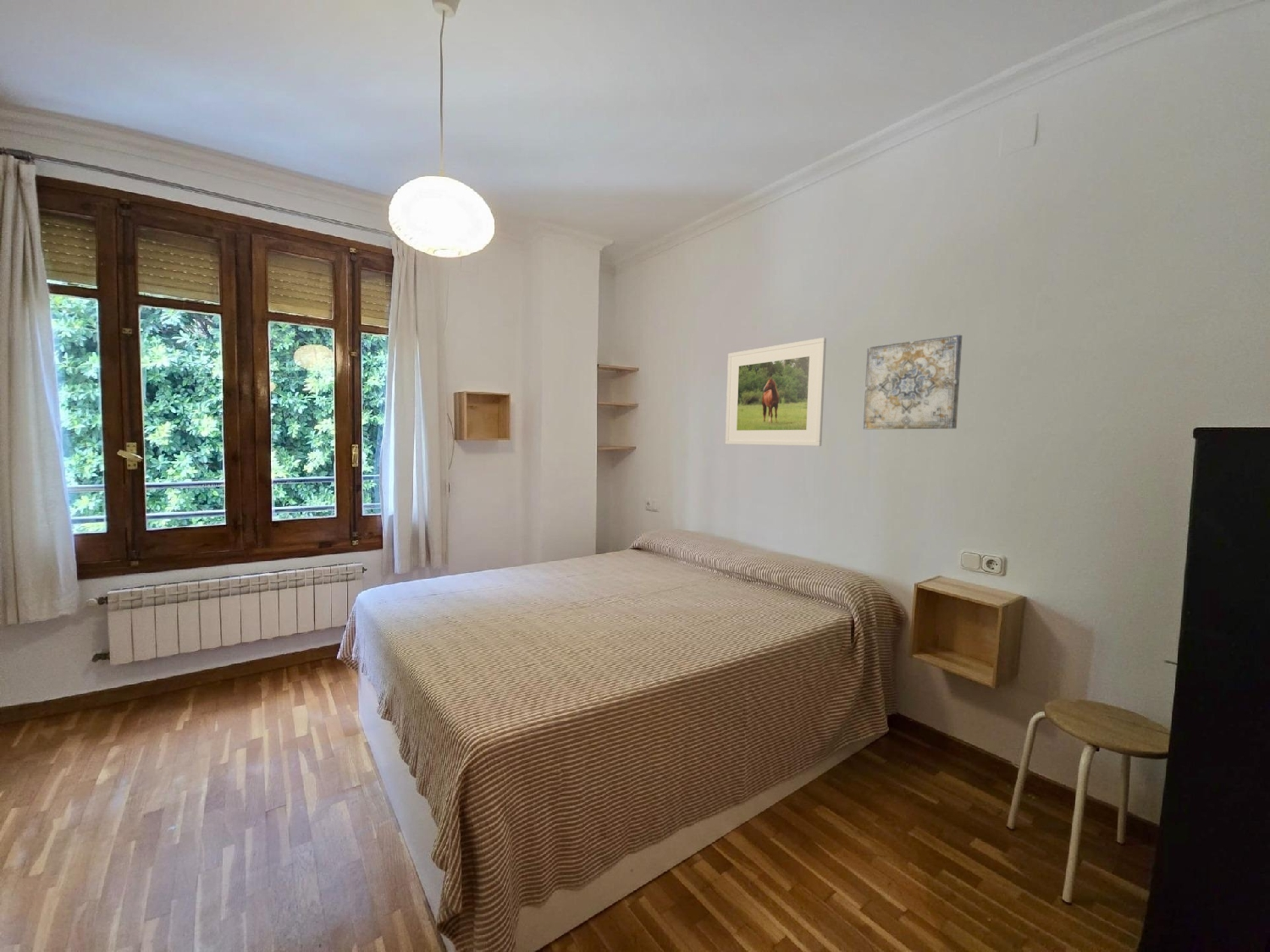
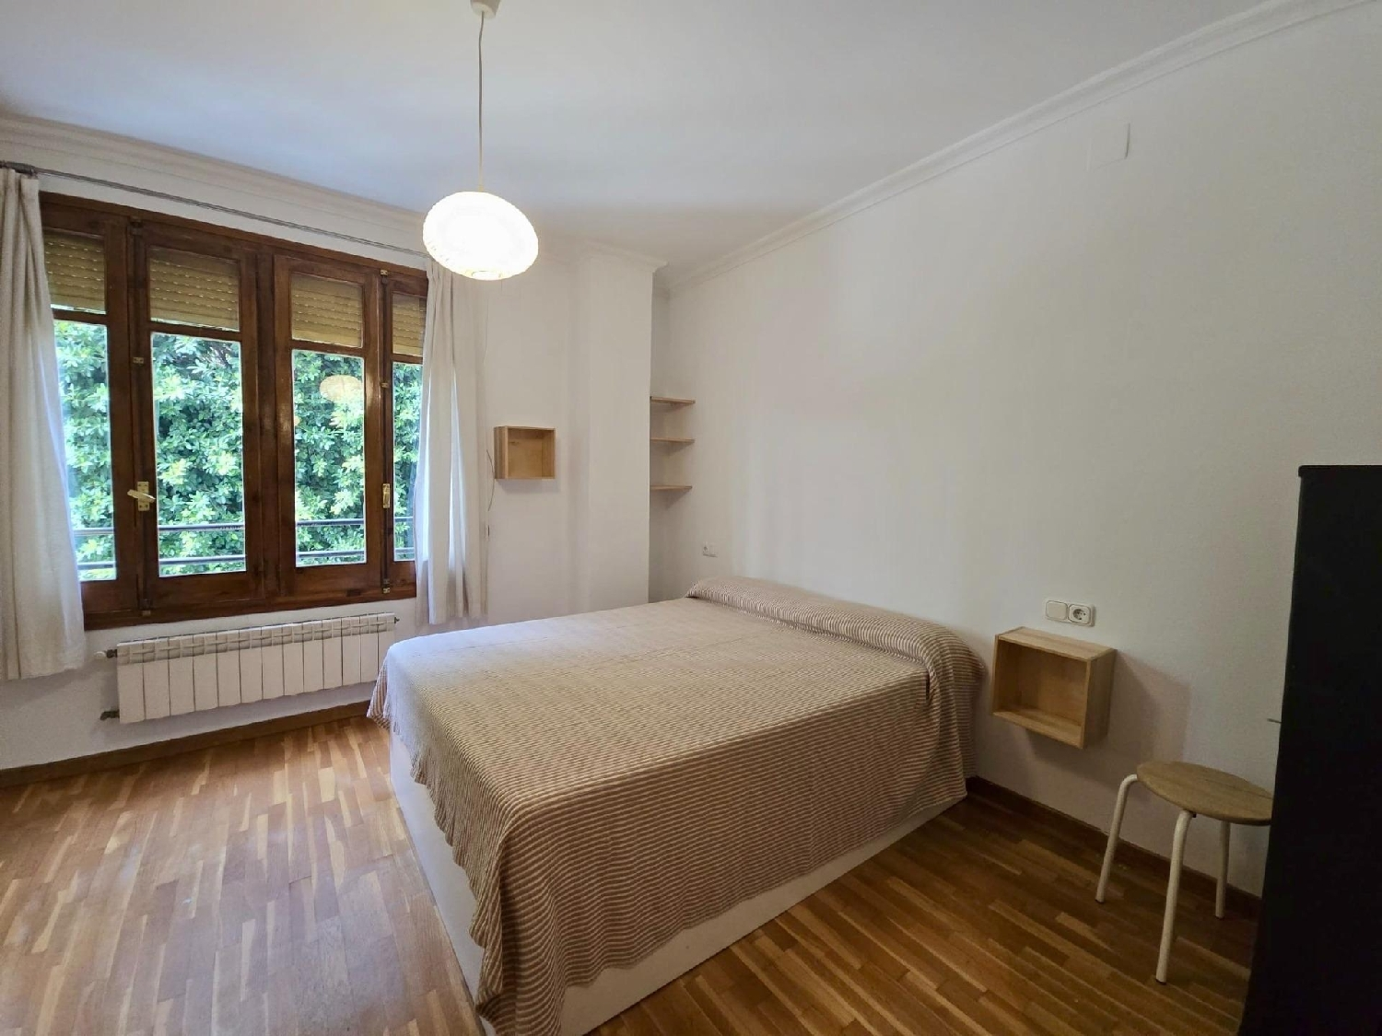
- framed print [725,337,827,447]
- wall art [863,333,963,430]
